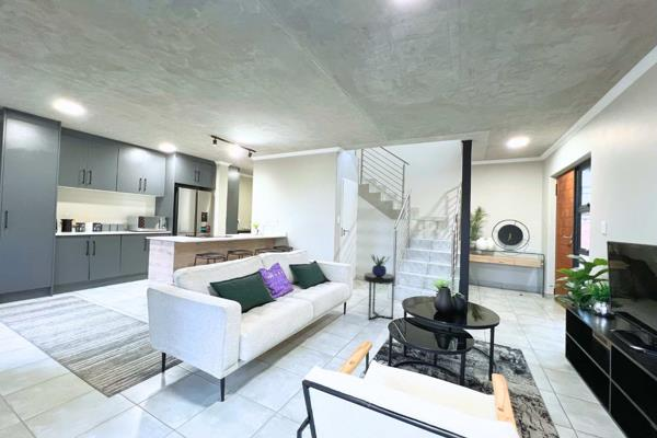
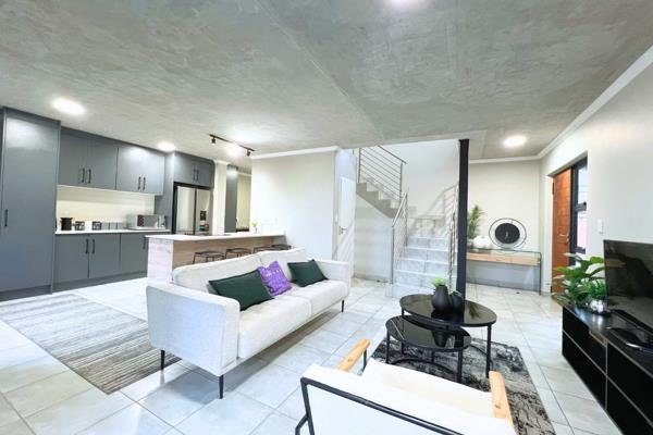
- potted plant [370,253,391,277]
- side table [364,272,396,321]
